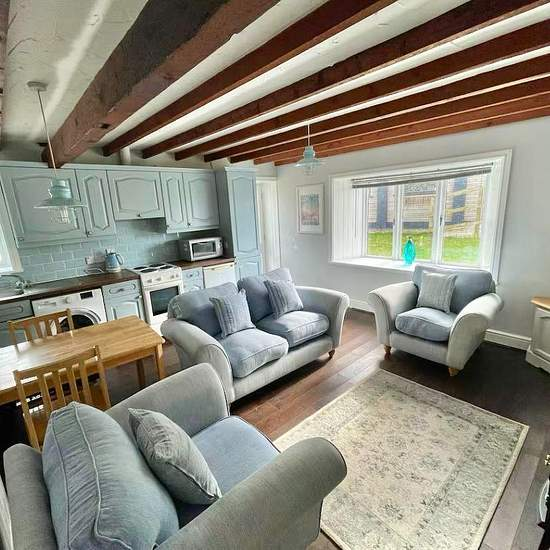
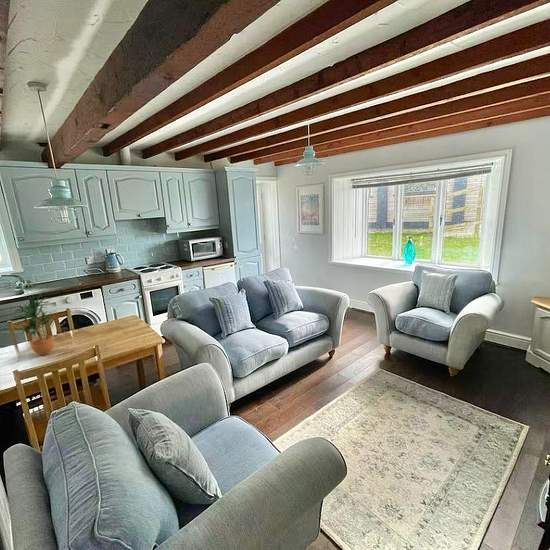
+ potted plant [9,290,58,356]
